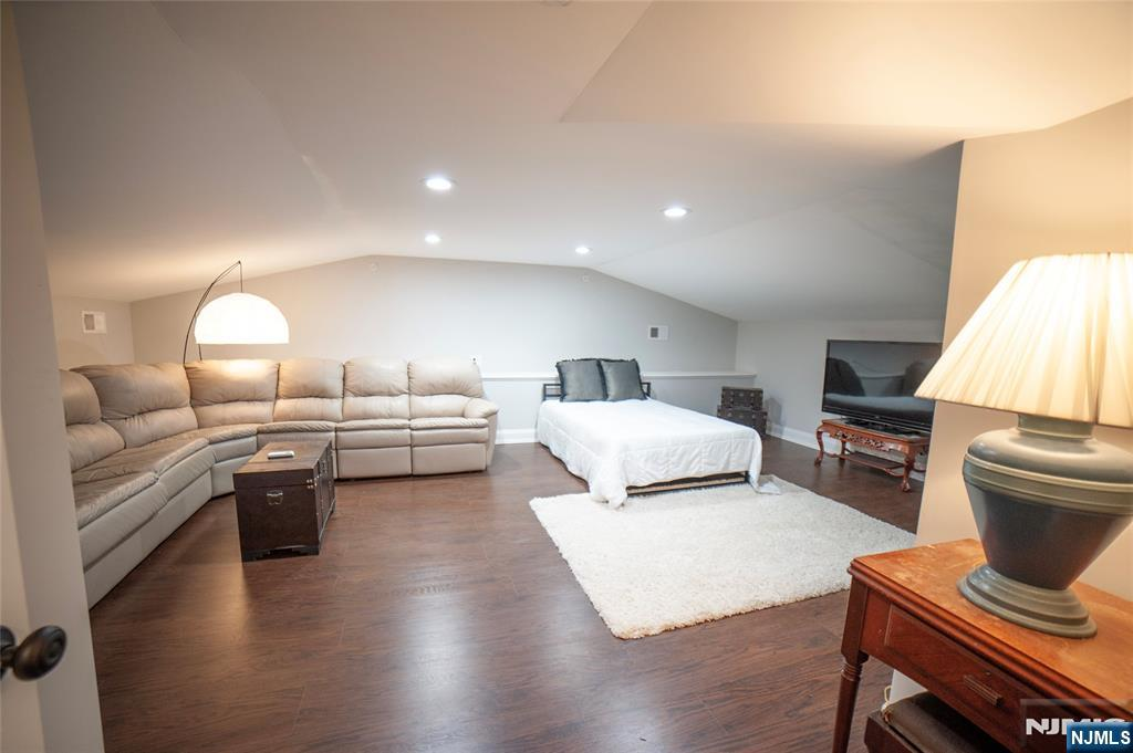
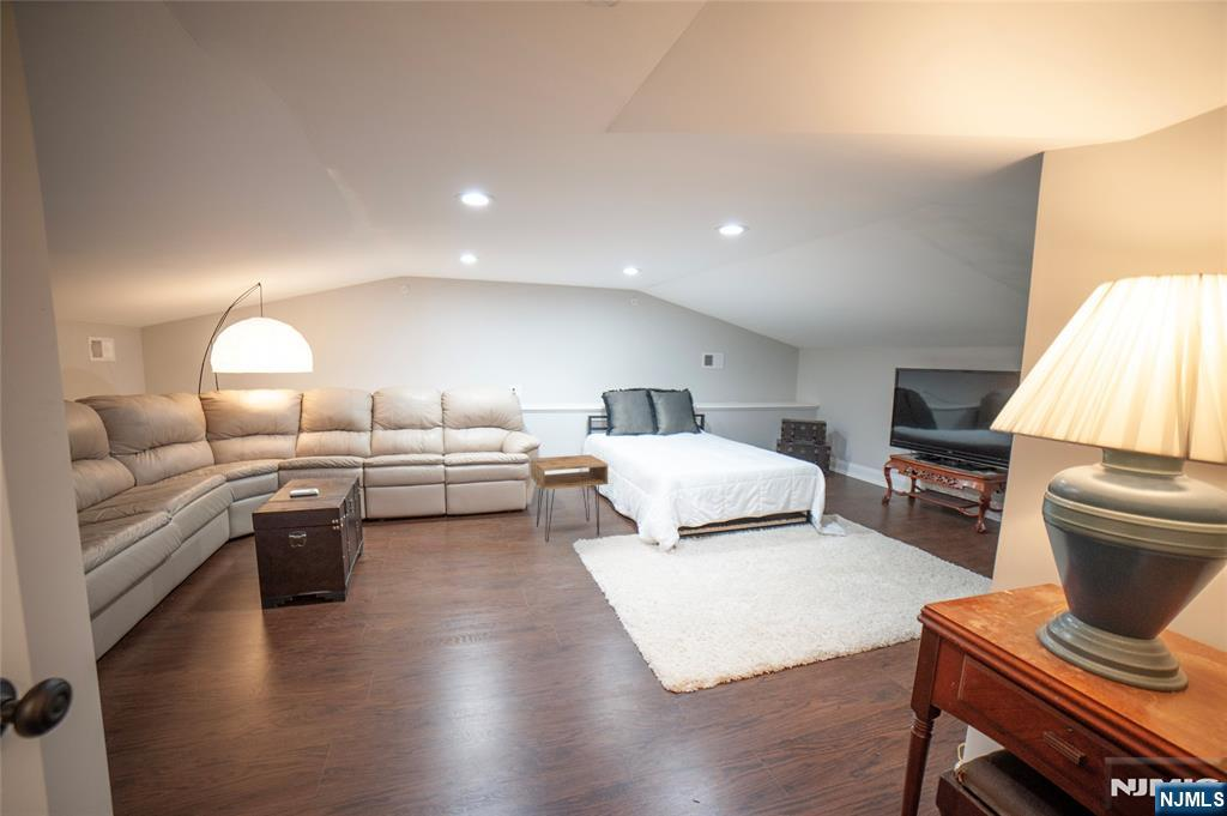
+ nightstand [530,454,609,543]
